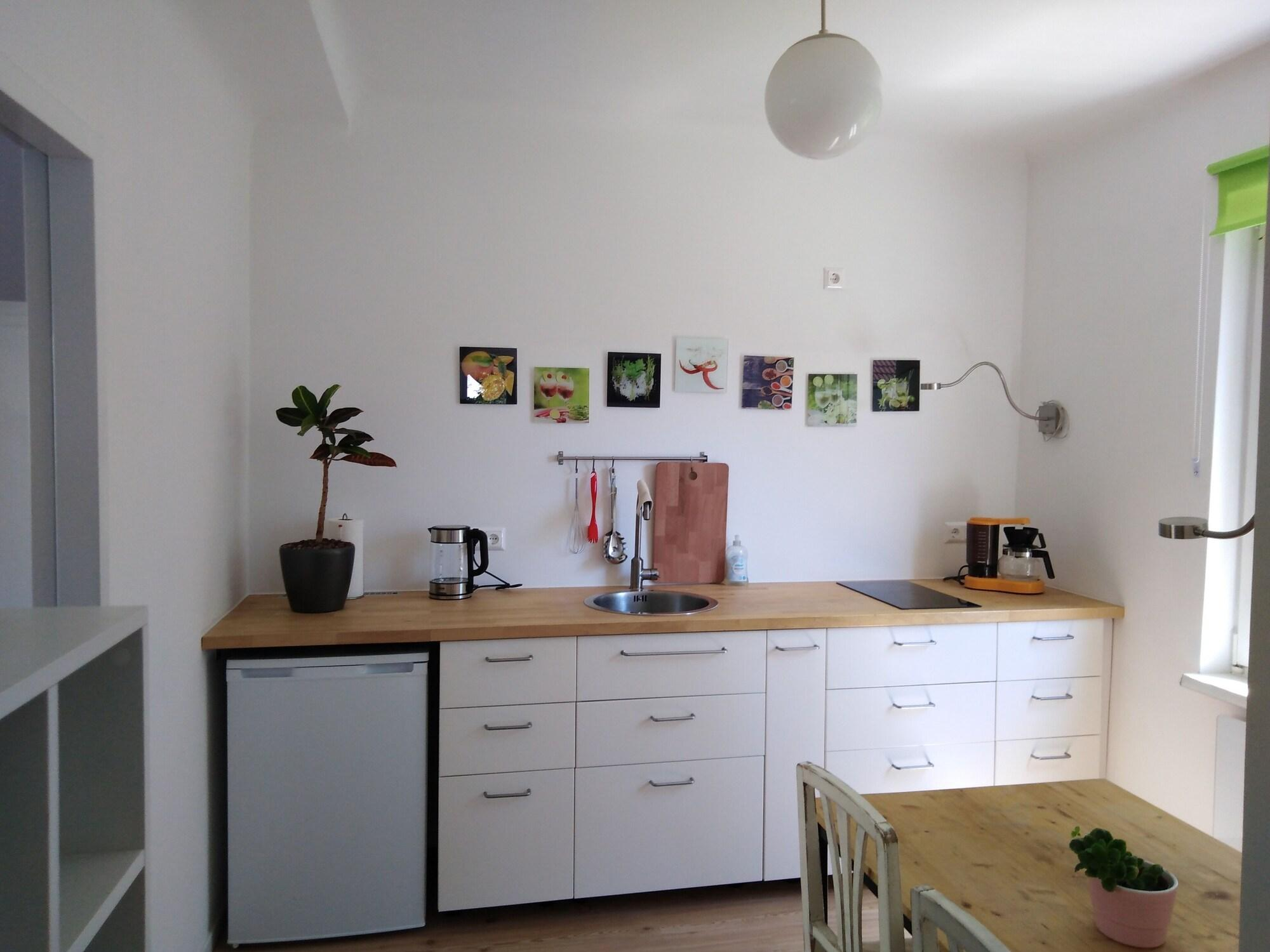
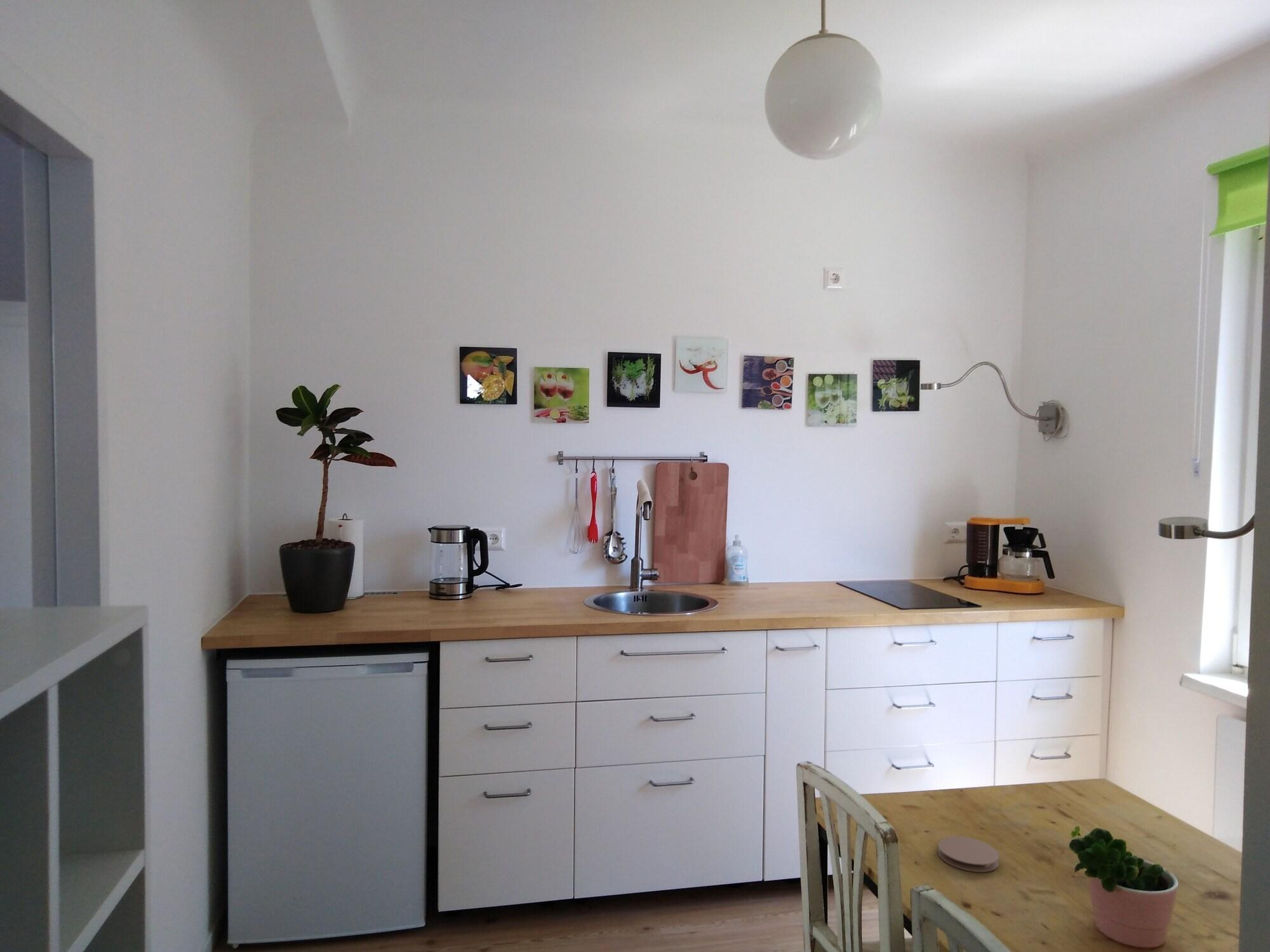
+ coaster [937,836,1000,873]
